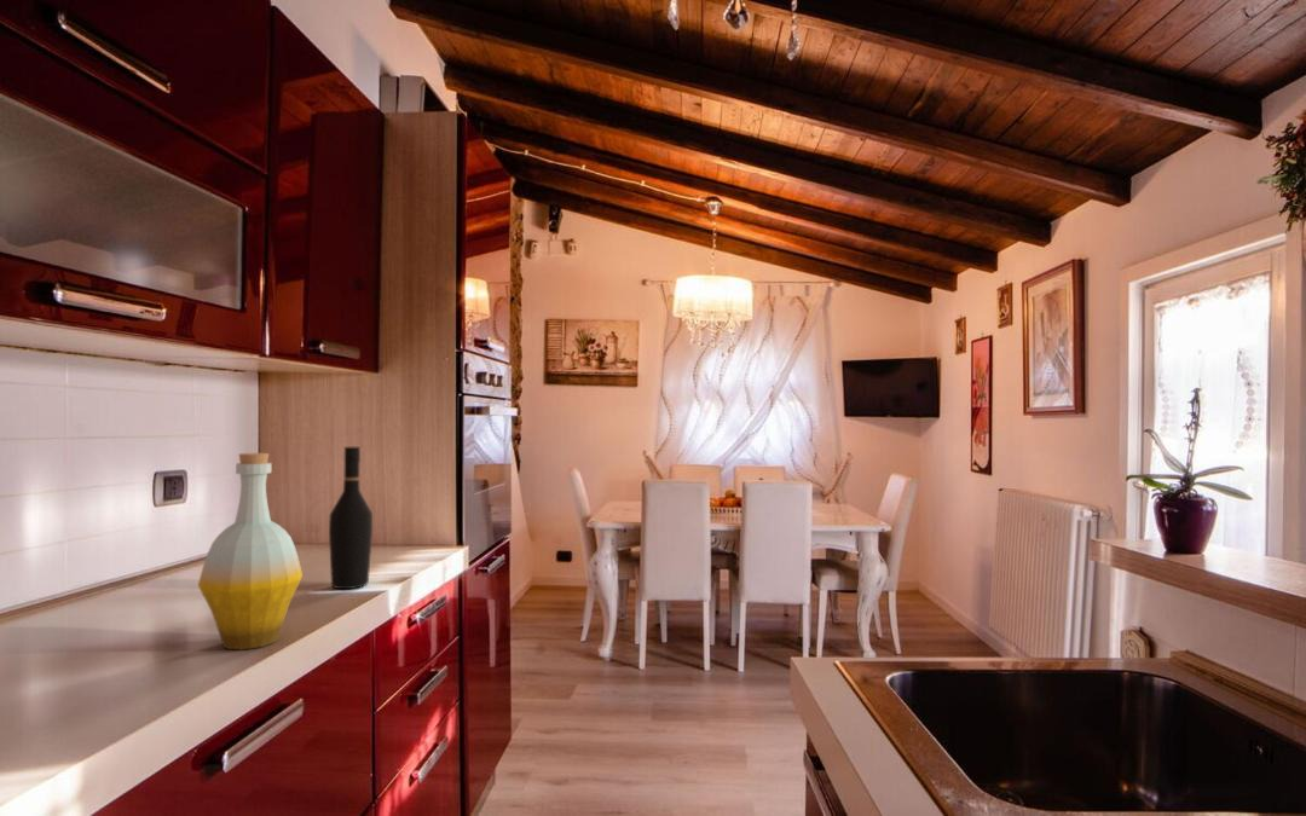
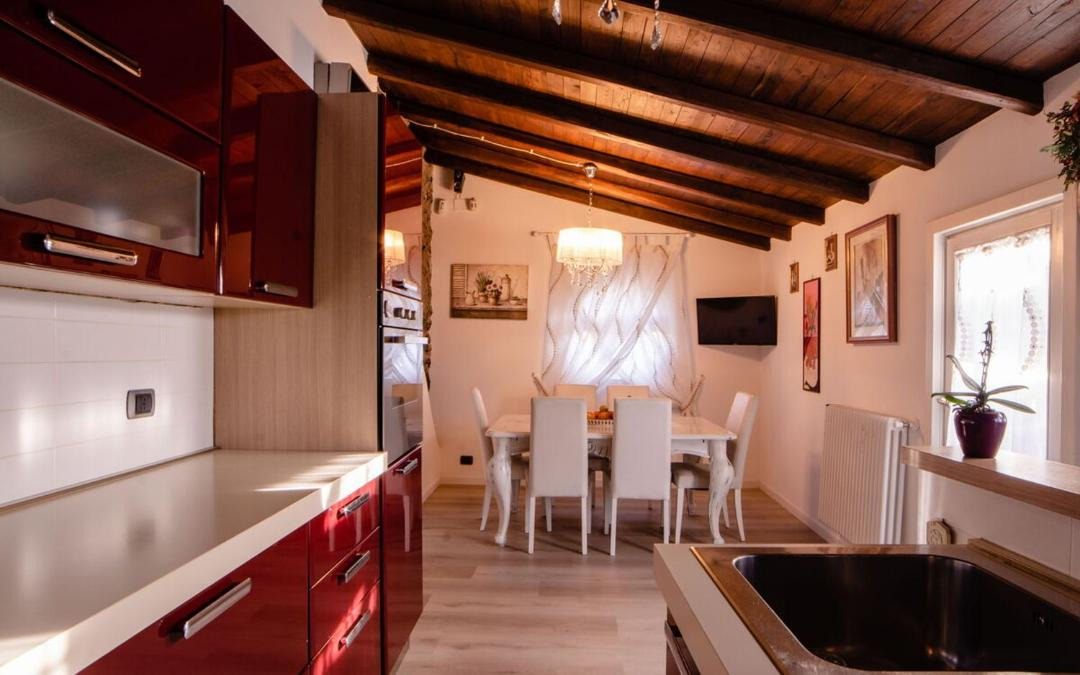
- bottle [197,452,304,650]
- wine bottle [328,446,374,590]
